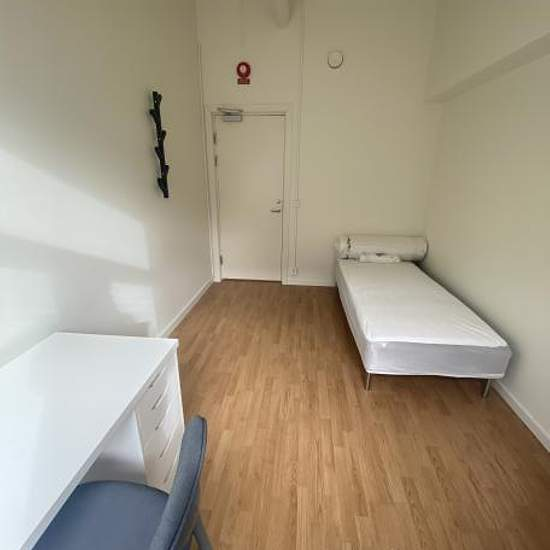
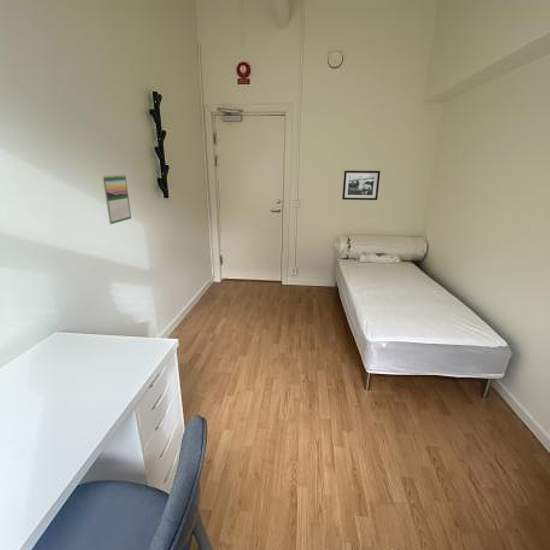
+ calendar [101,173,132,225]
+ picture frame [341,170,381,201]
